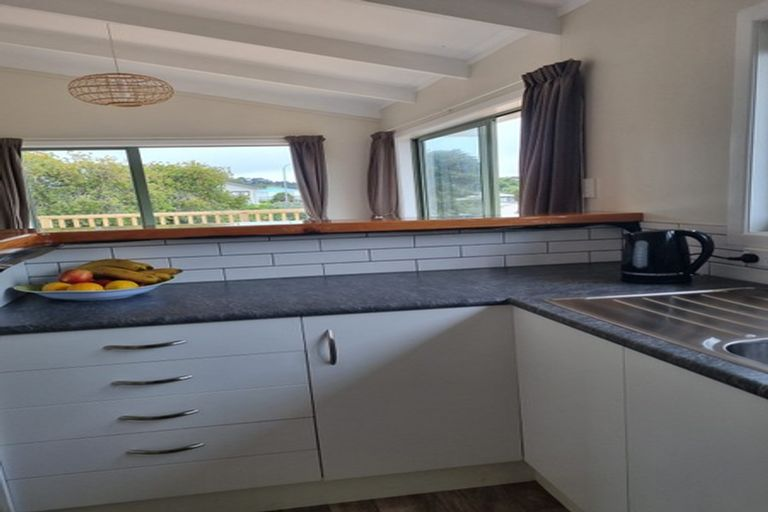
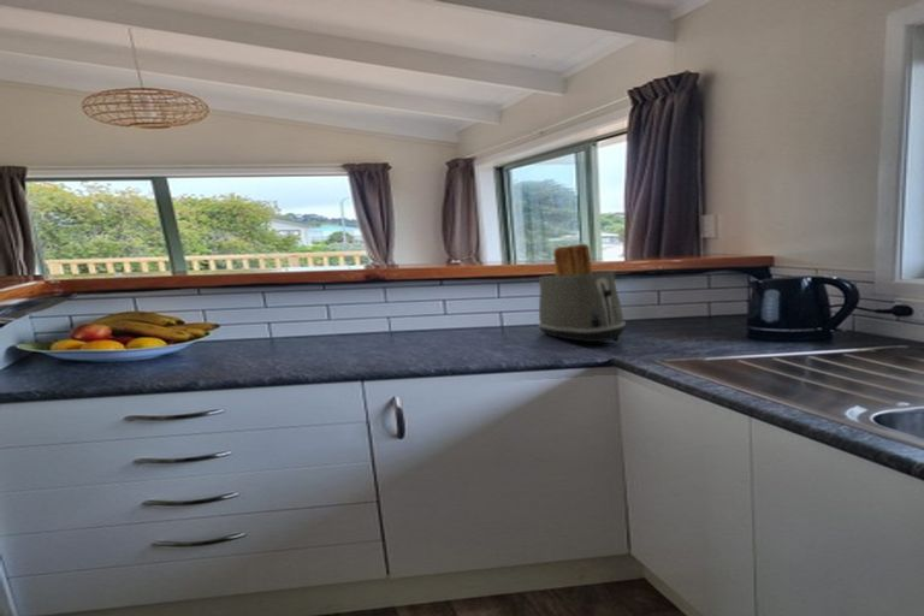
+ toaster [538,243,627,343]
